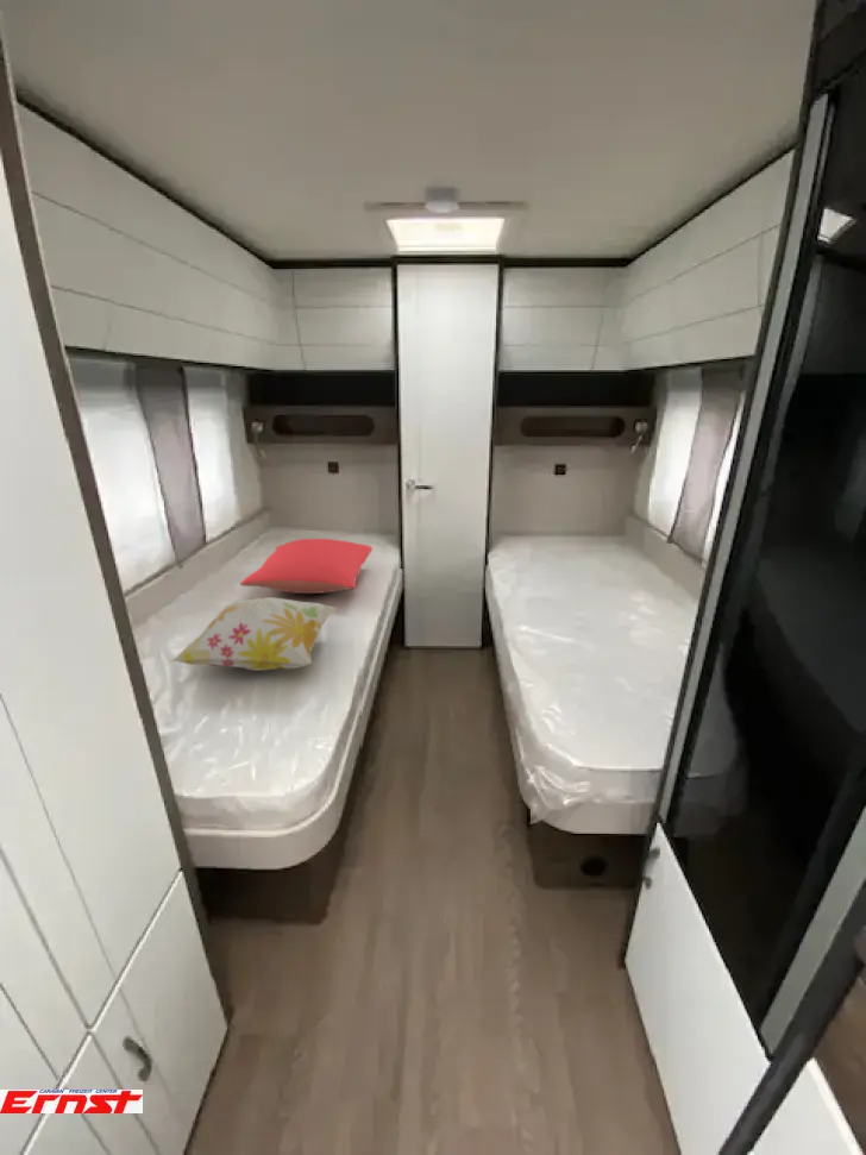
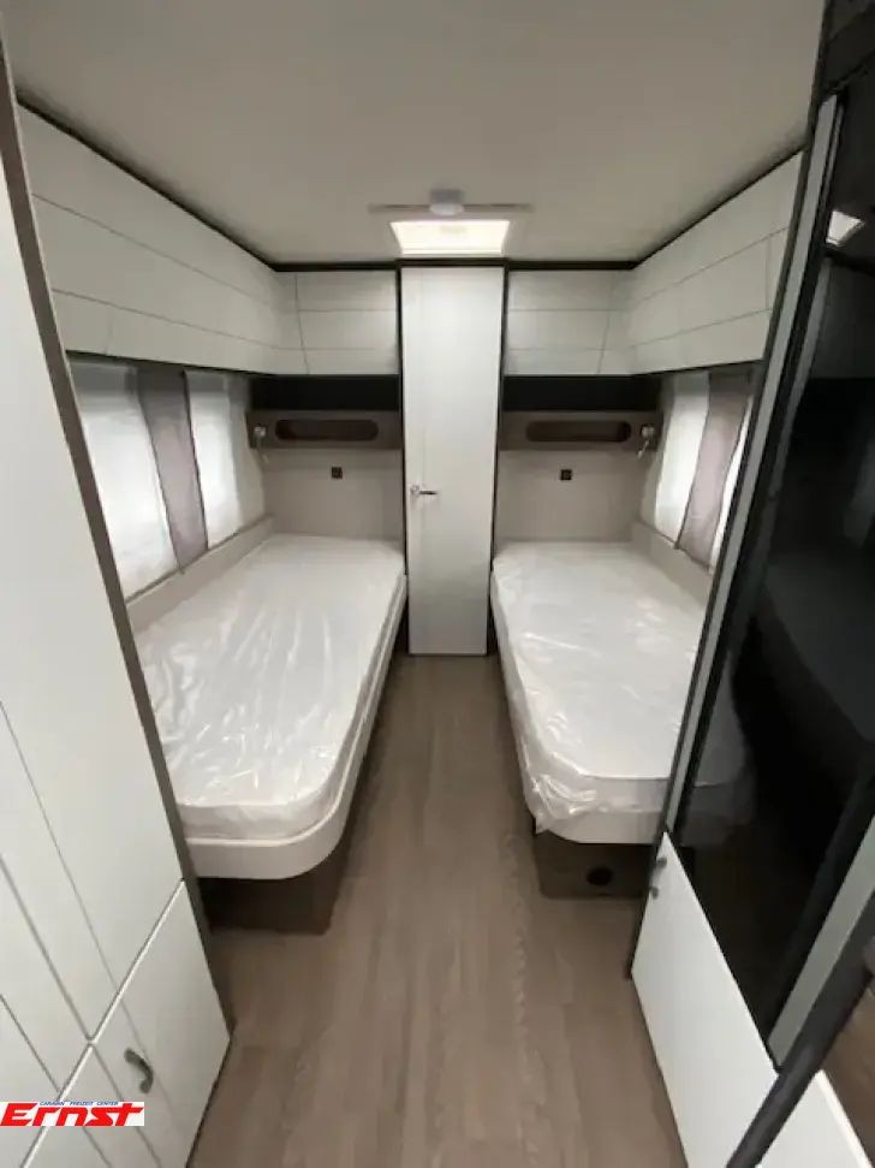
- pillow [239,538,374,595]
- decorative pillow [170,596,339,672]
